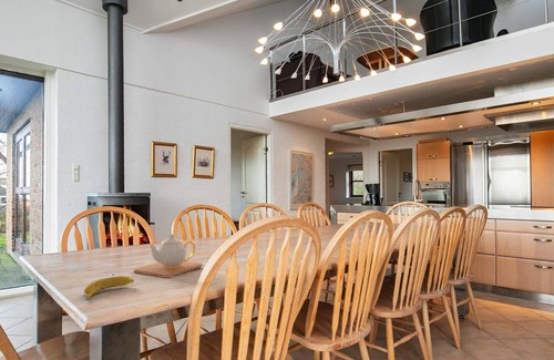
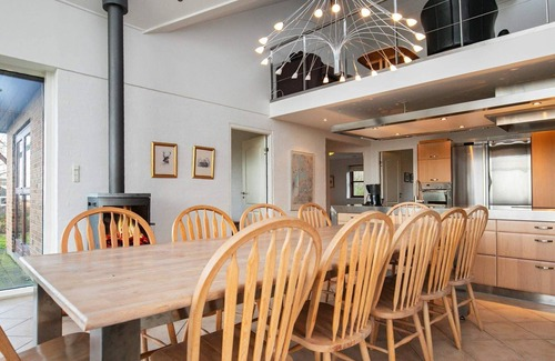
- banana [82,275,135,299]
- teapot [133,233,204,279]
